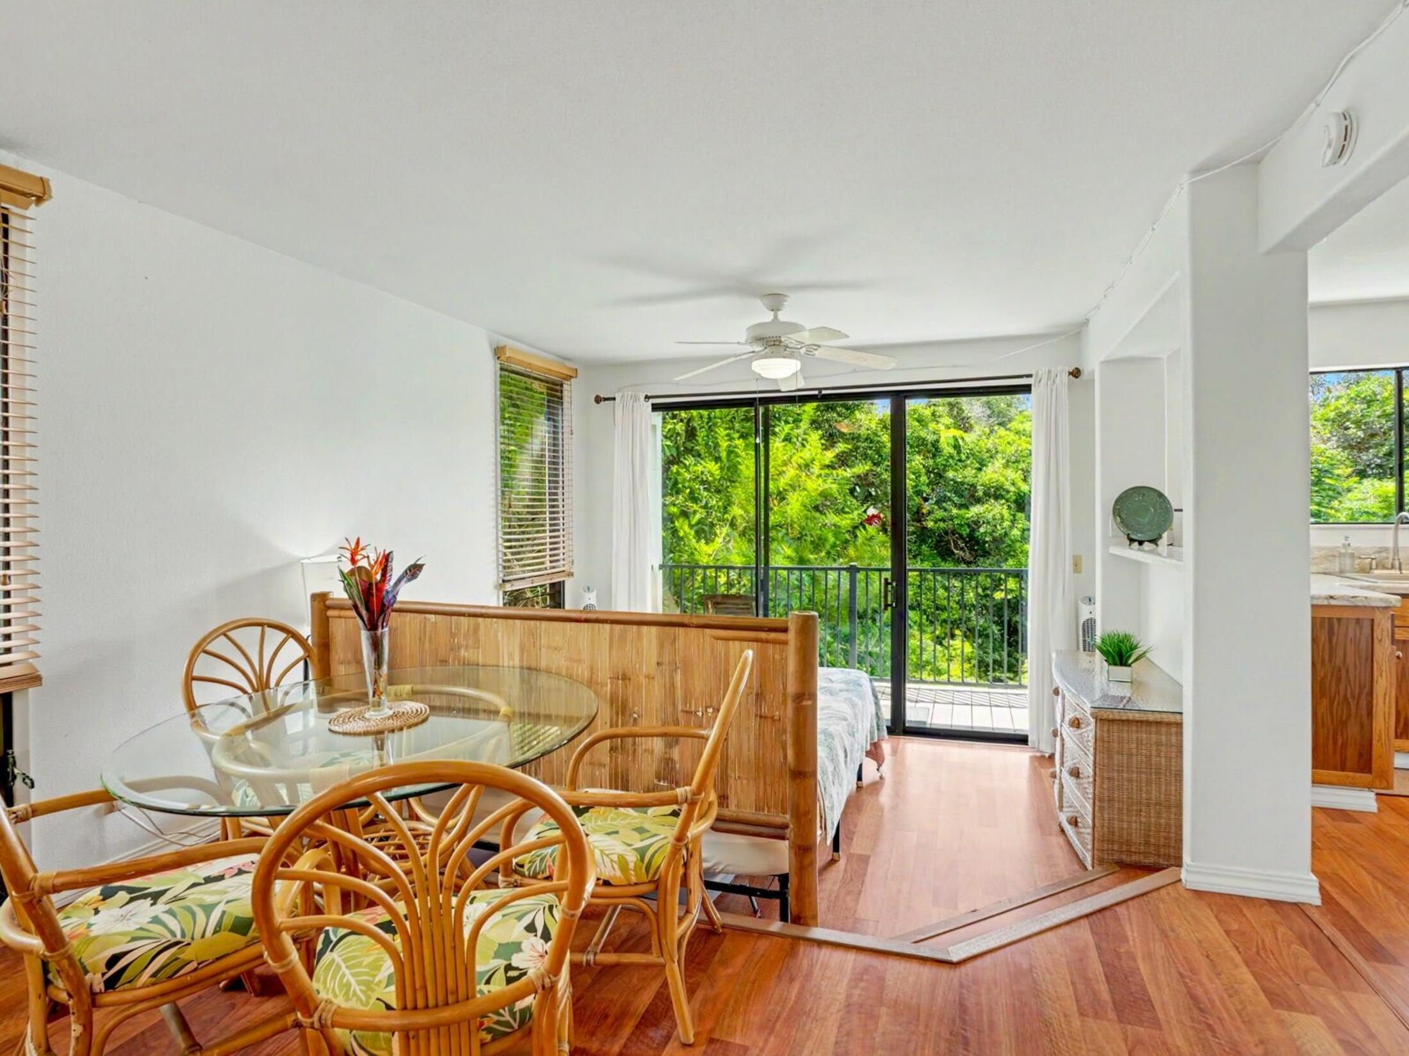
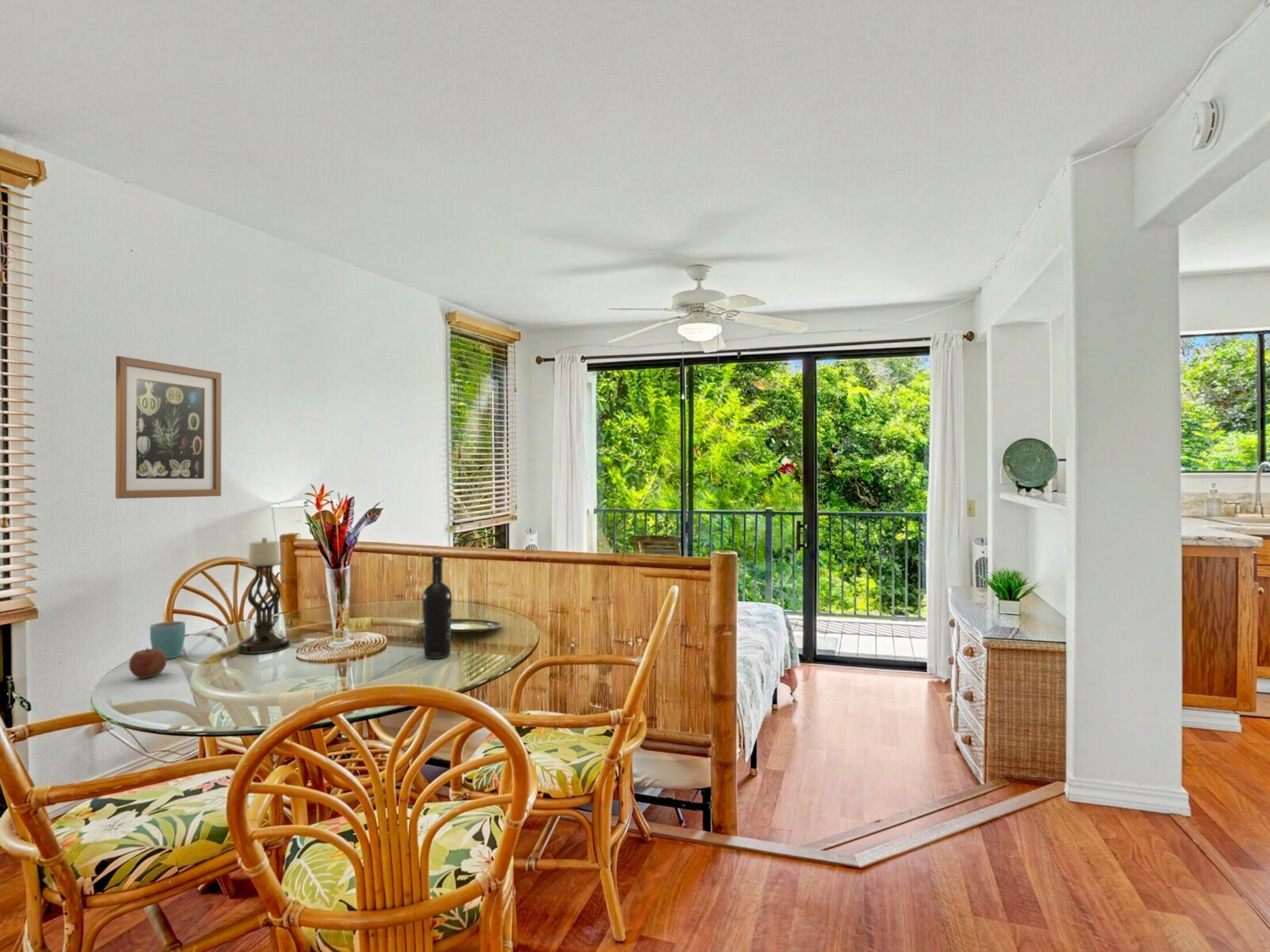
+ wall art [115,355,222,499]
+ plate [417,618,503,633]
+ candle holder [236,537,291,654]
+ wine bottle [422,555,453,659]
+ mug [150,621,186,659]
+ apple [129,647,167,679]
